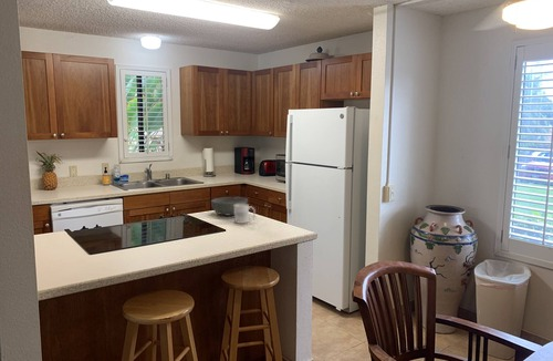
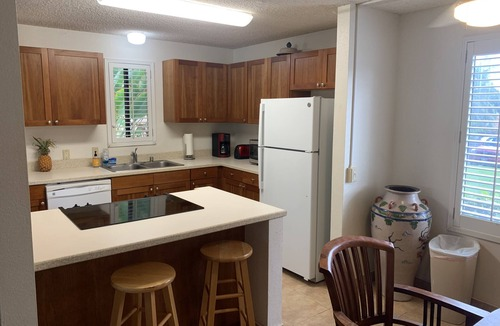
- bowl [210,196,249,216]
- mug [233,204,257,225]
